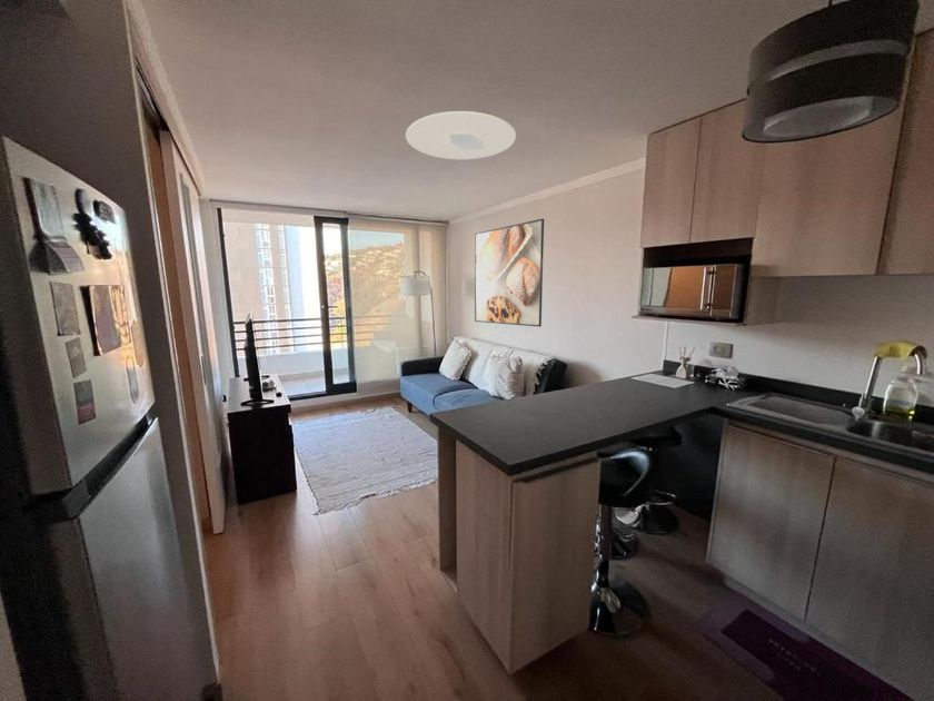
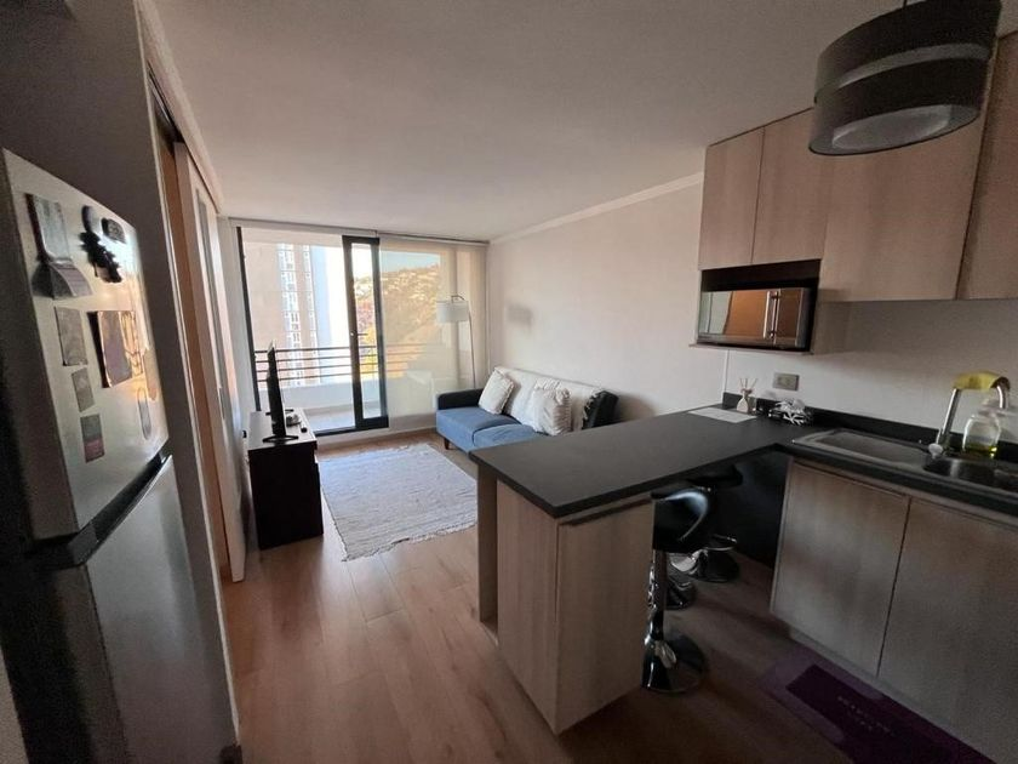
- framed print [474,218,545,328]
- ceiling light [405,110,517,160]
